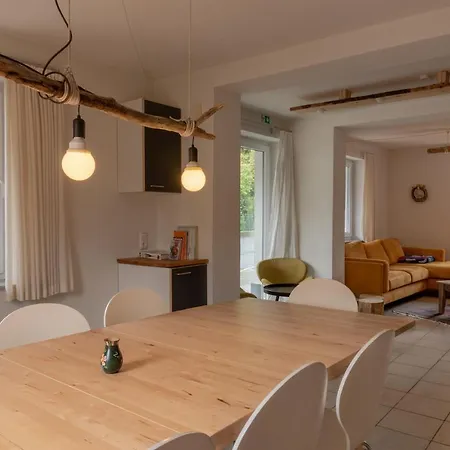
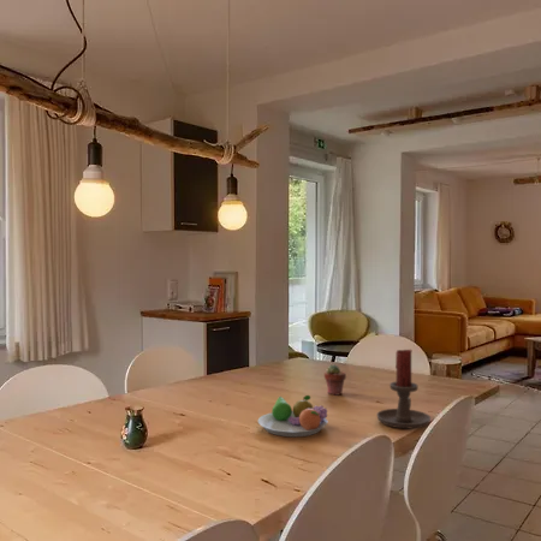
+ candle holder [375,349,432,429]
+ fruit bowl [257,394,329,438]
+ potted succulent [323,363,347,397]
